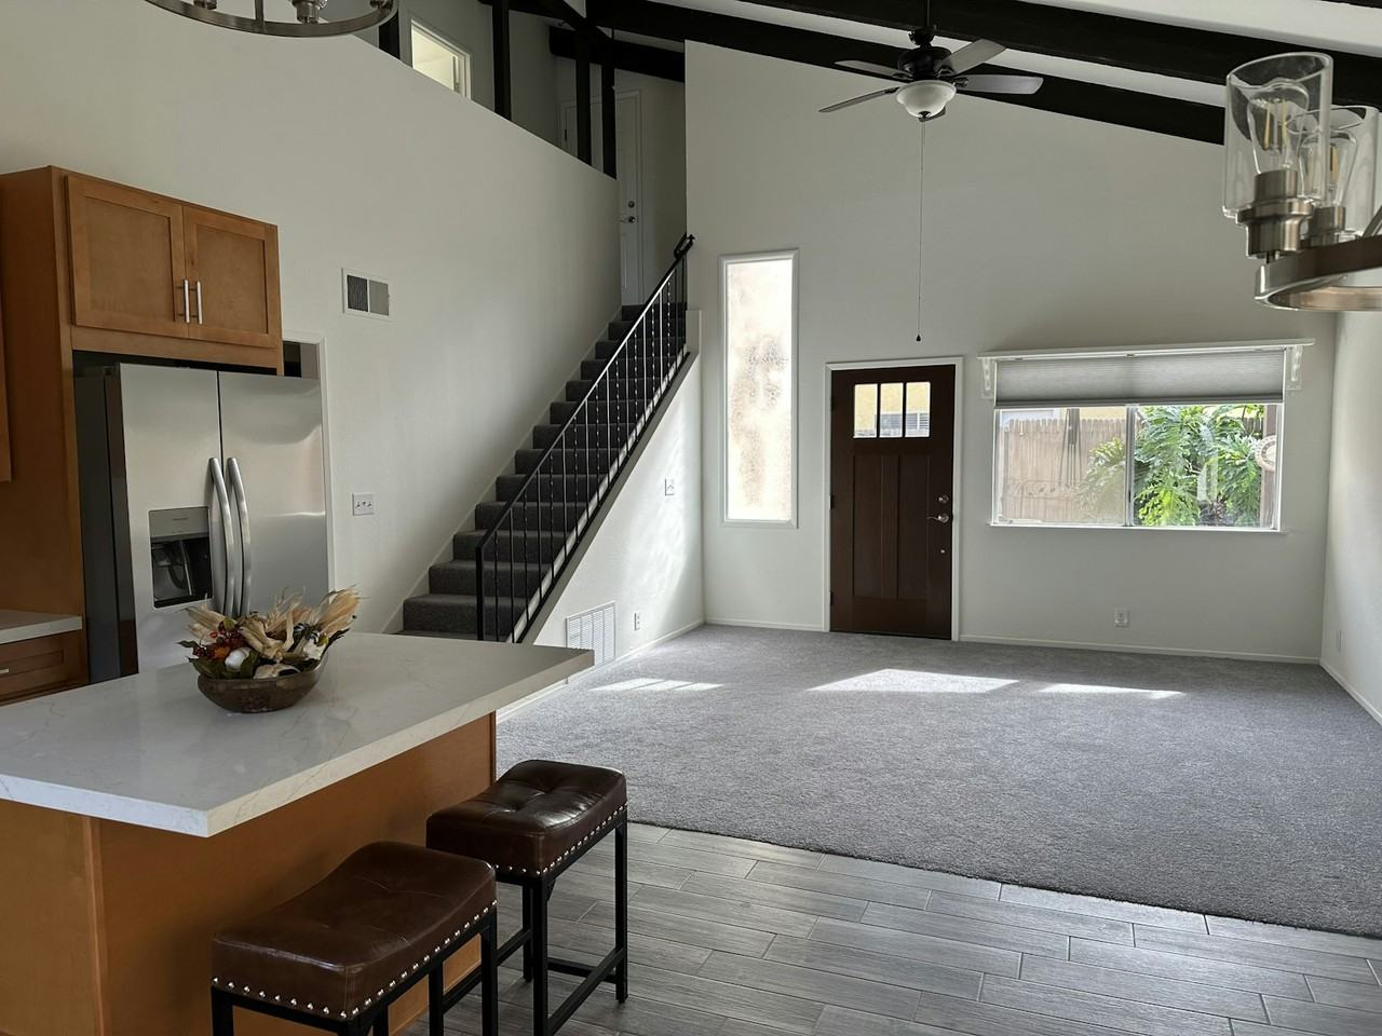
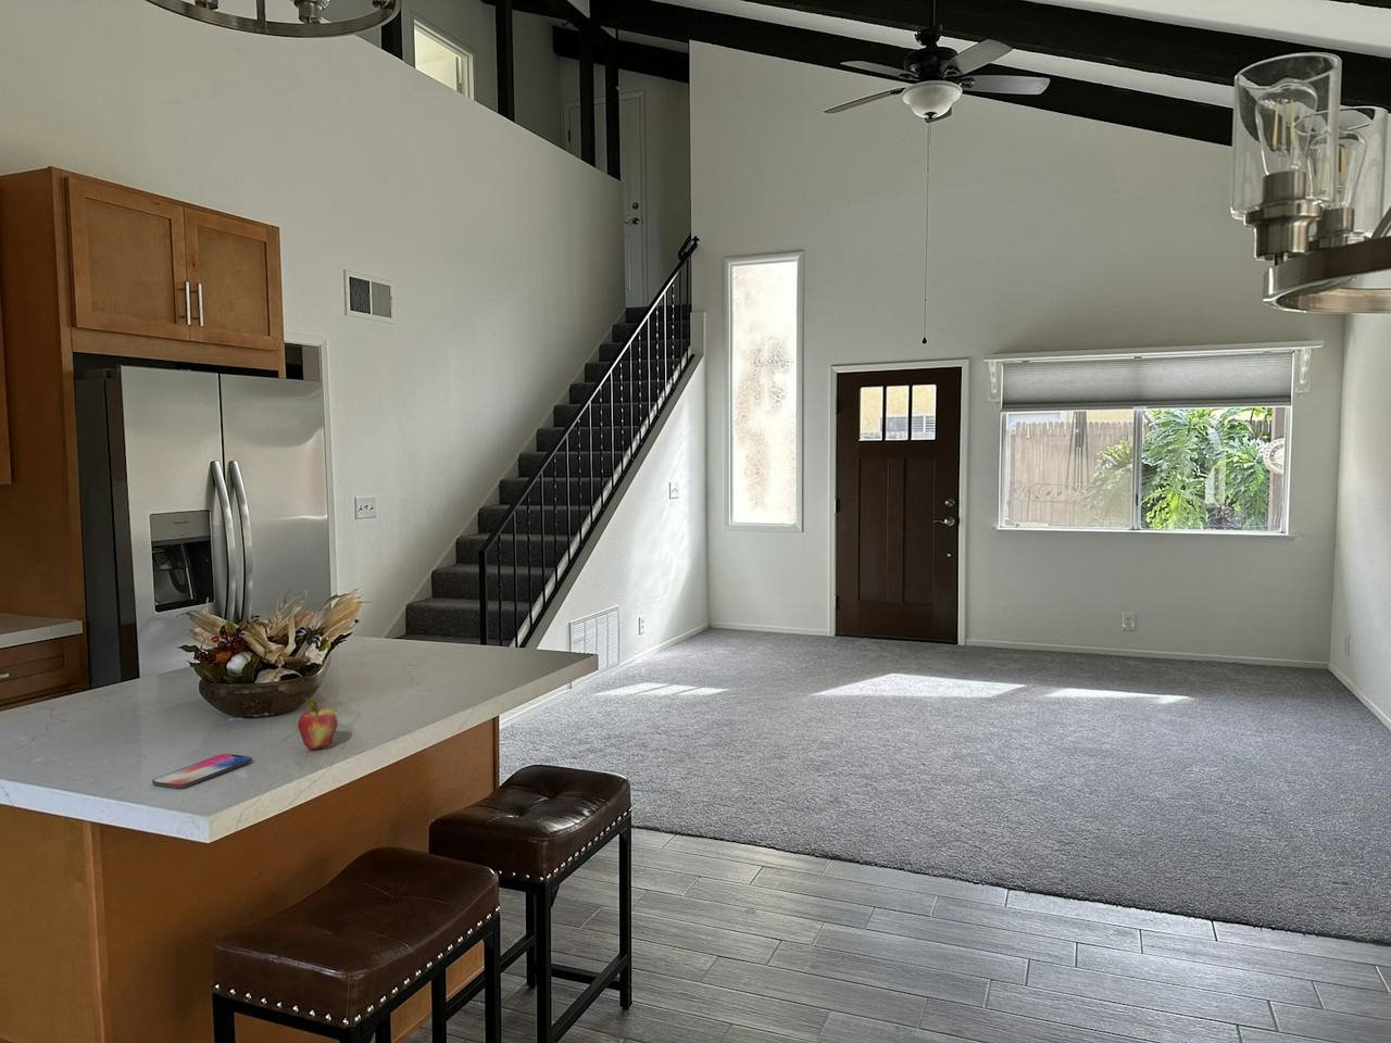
+ fruit [297,697,338,750]
+ smartphone [151,753,253,789]
